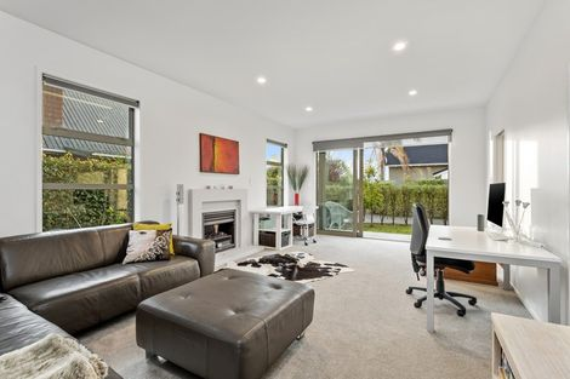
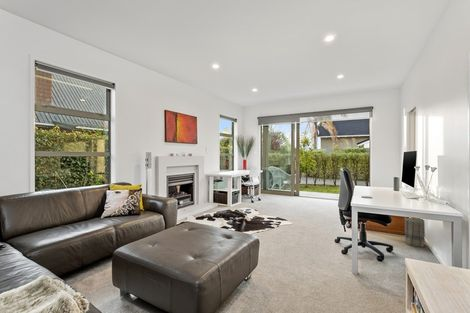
+ basket [404,216,426,248]
